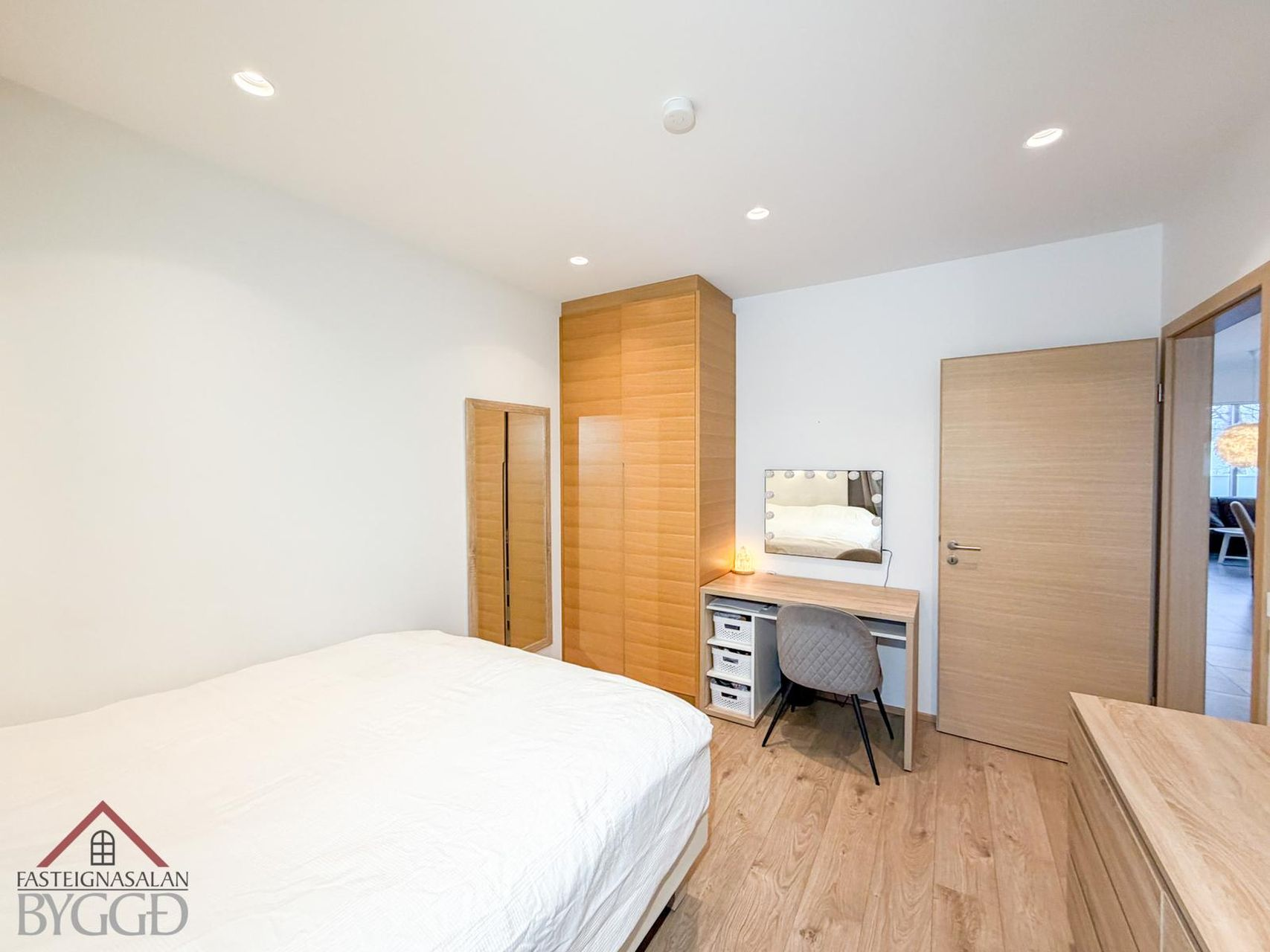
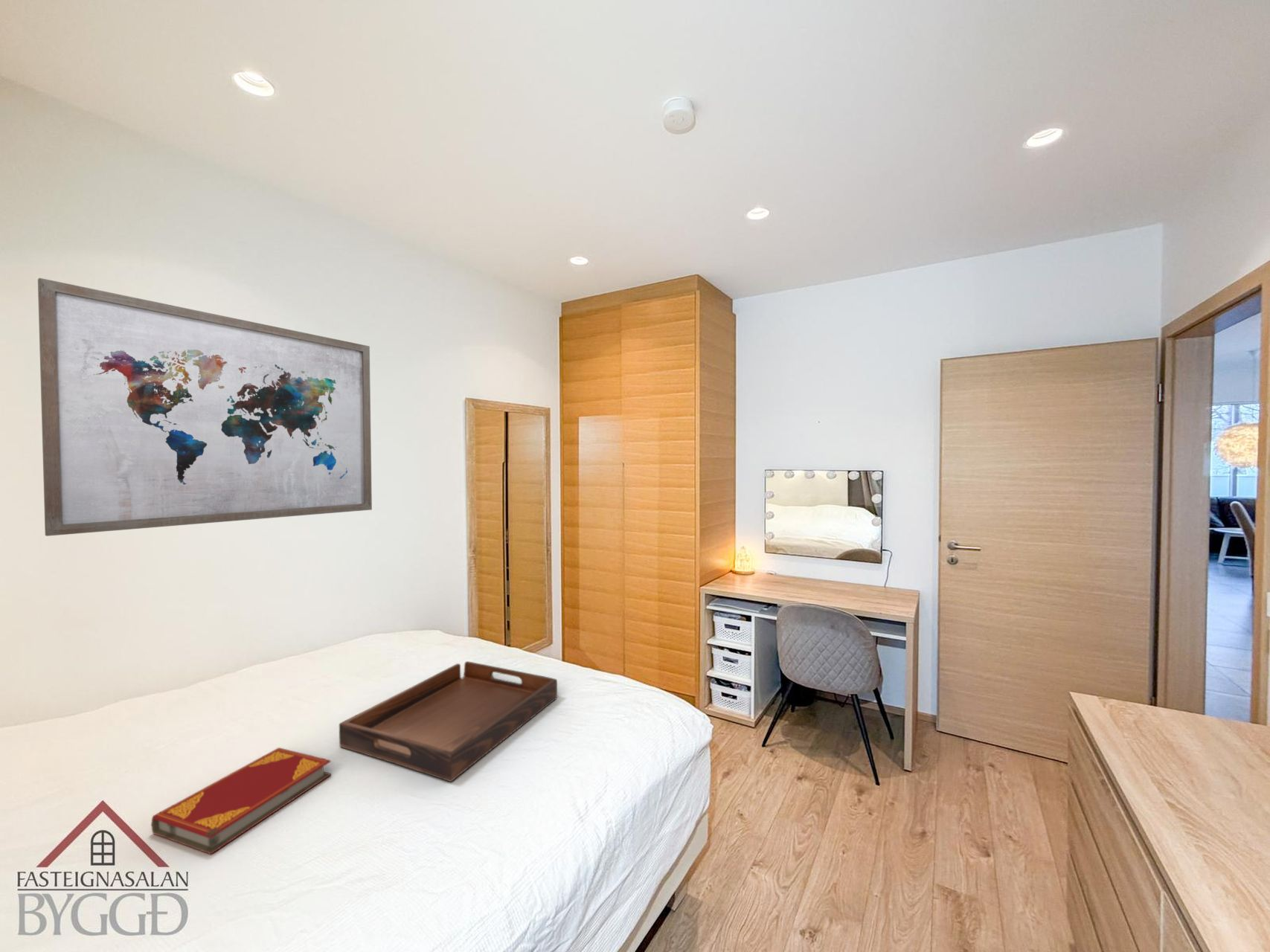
+ wall art [37,277,373,537]
+ hardback book [150,747,332,855]
+ serving tray [339,660,558,782]
